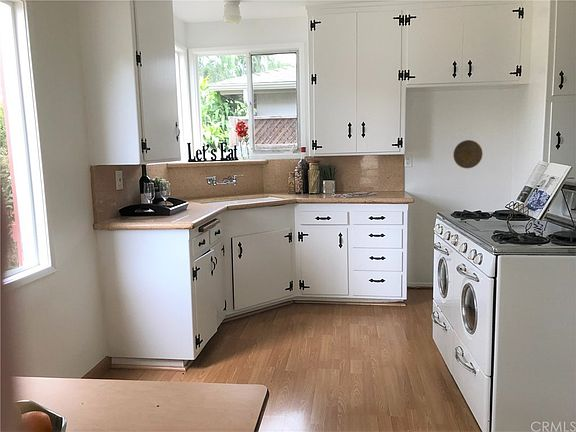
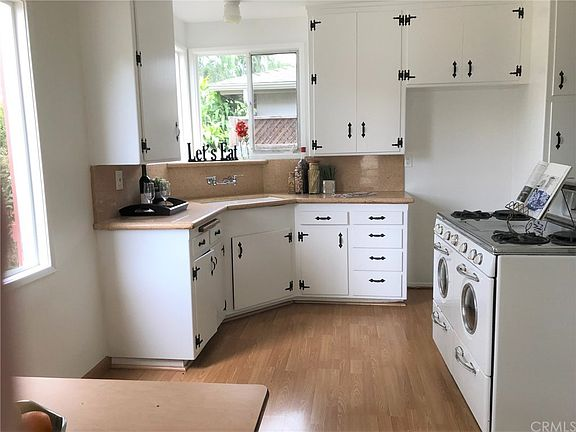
- decorative plate [452,139,484,169]
